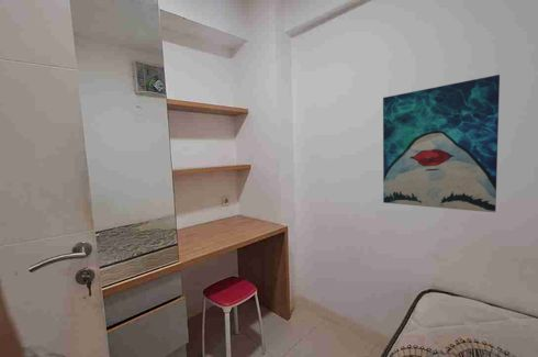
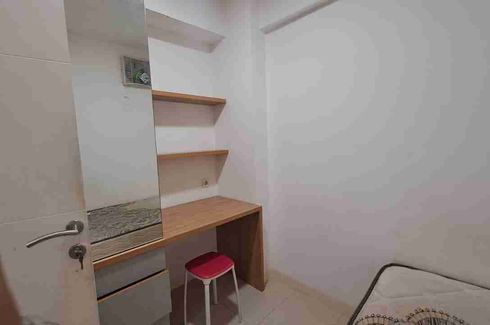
- wall art [382,74,501,213]
